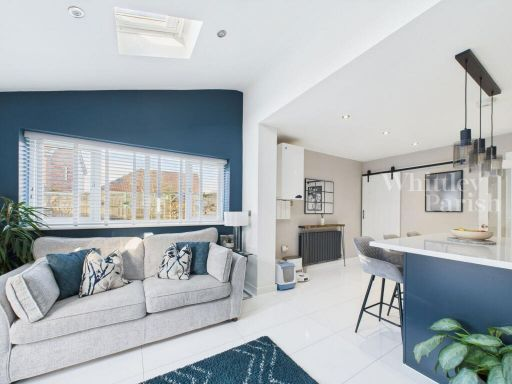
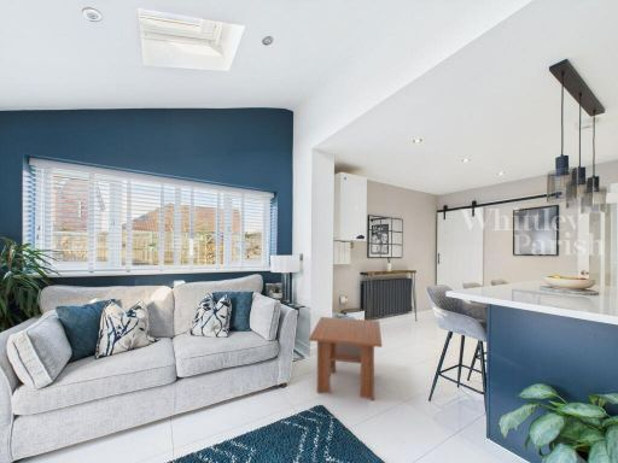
+ coffee table [308,316,383,402]
